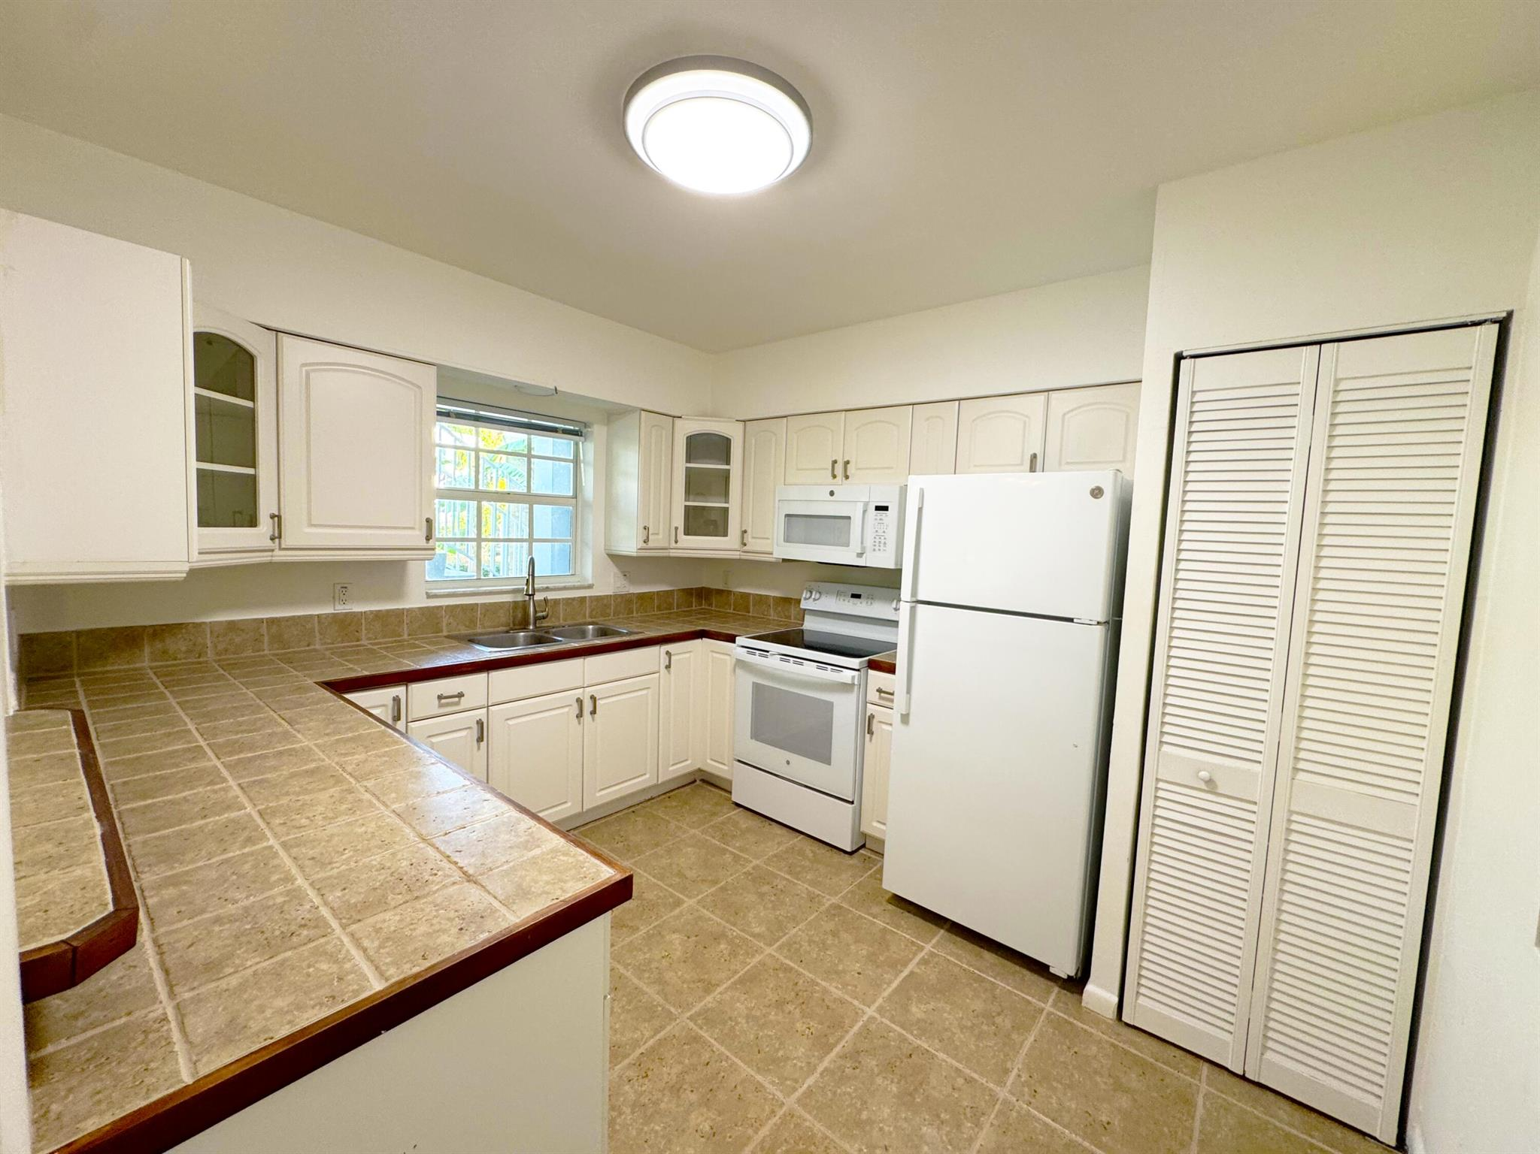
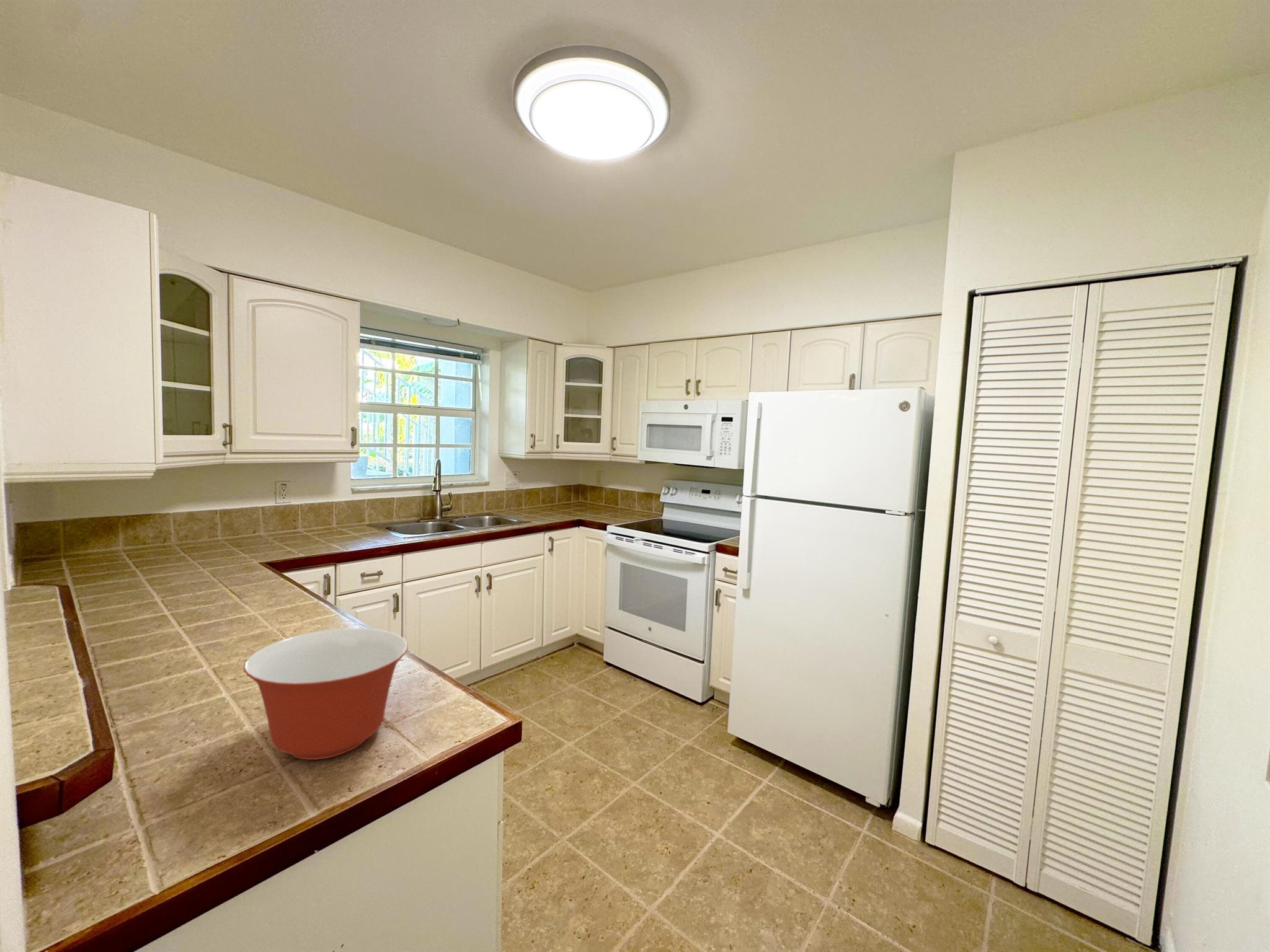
+ mixing bowl [243,628,409,760]
